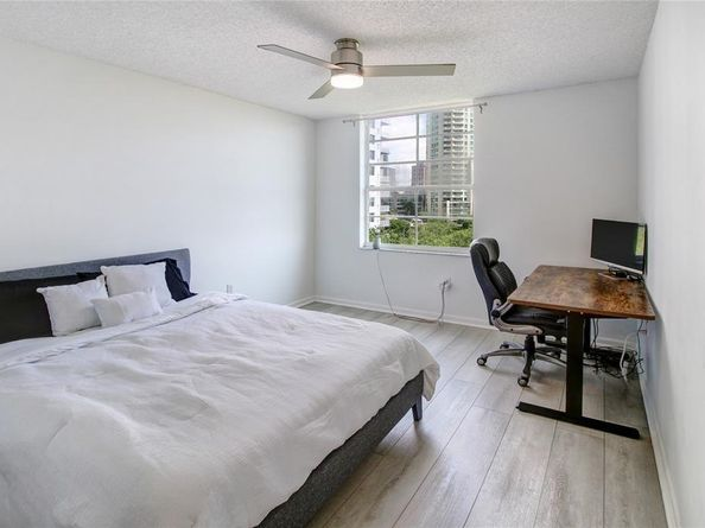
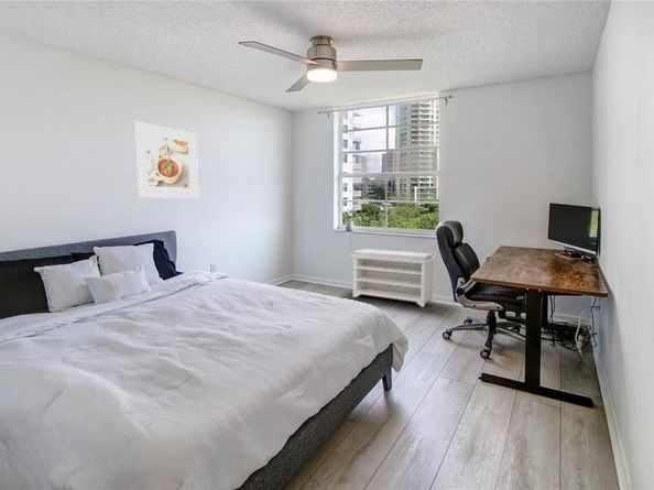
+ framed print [133,120,199,199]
+ bench [350,248,438,308]
